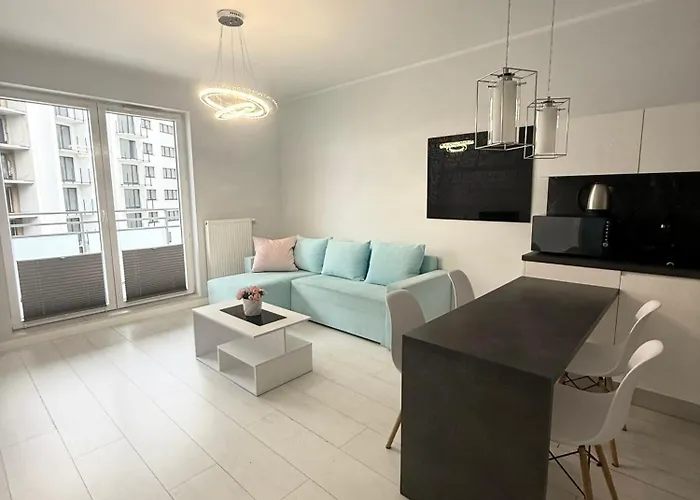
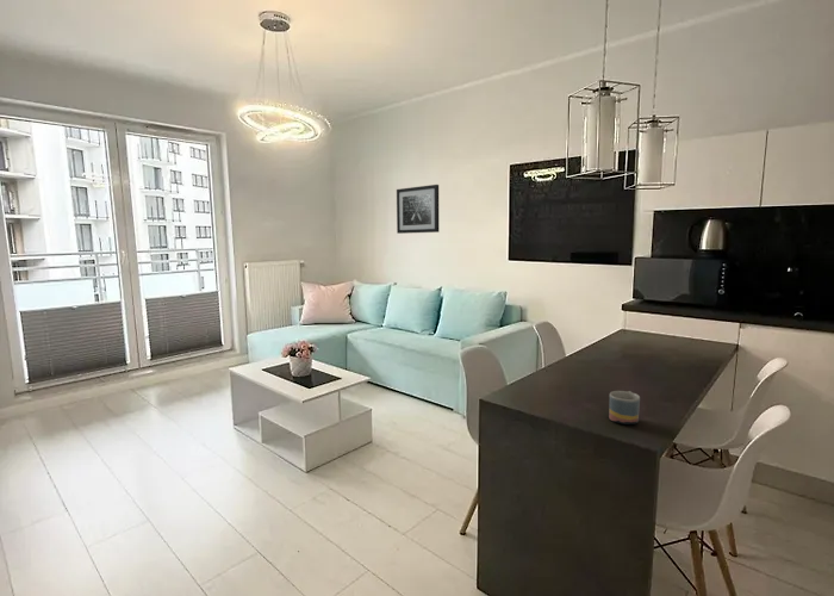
+ mug [608,390,641,426]
+ wall art [396,184,440,235]
